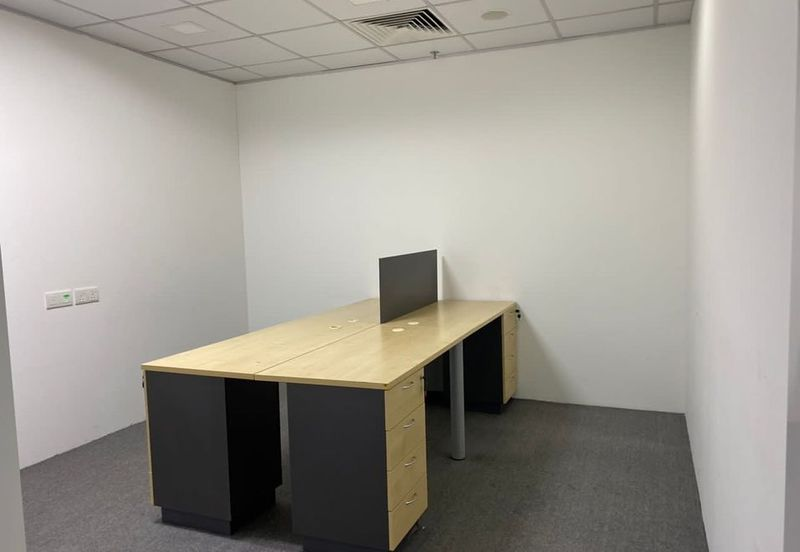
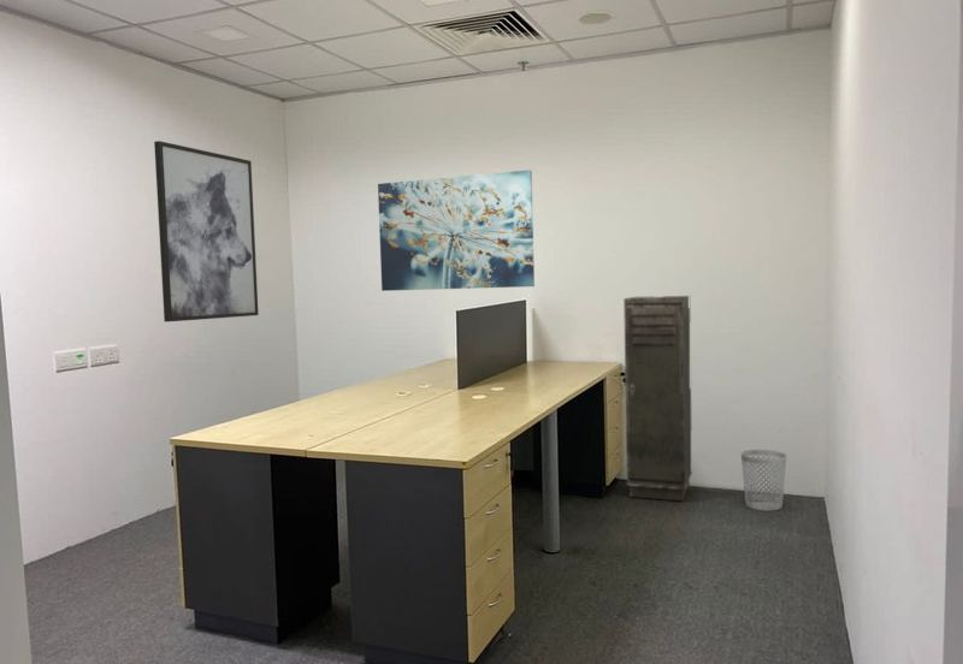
+ wastebasket [740,449,787,512]
+ wall art [153,140,260,322]
+ wall art [377,168,536,292]
+ storage cabinet [622,295,693,502]
